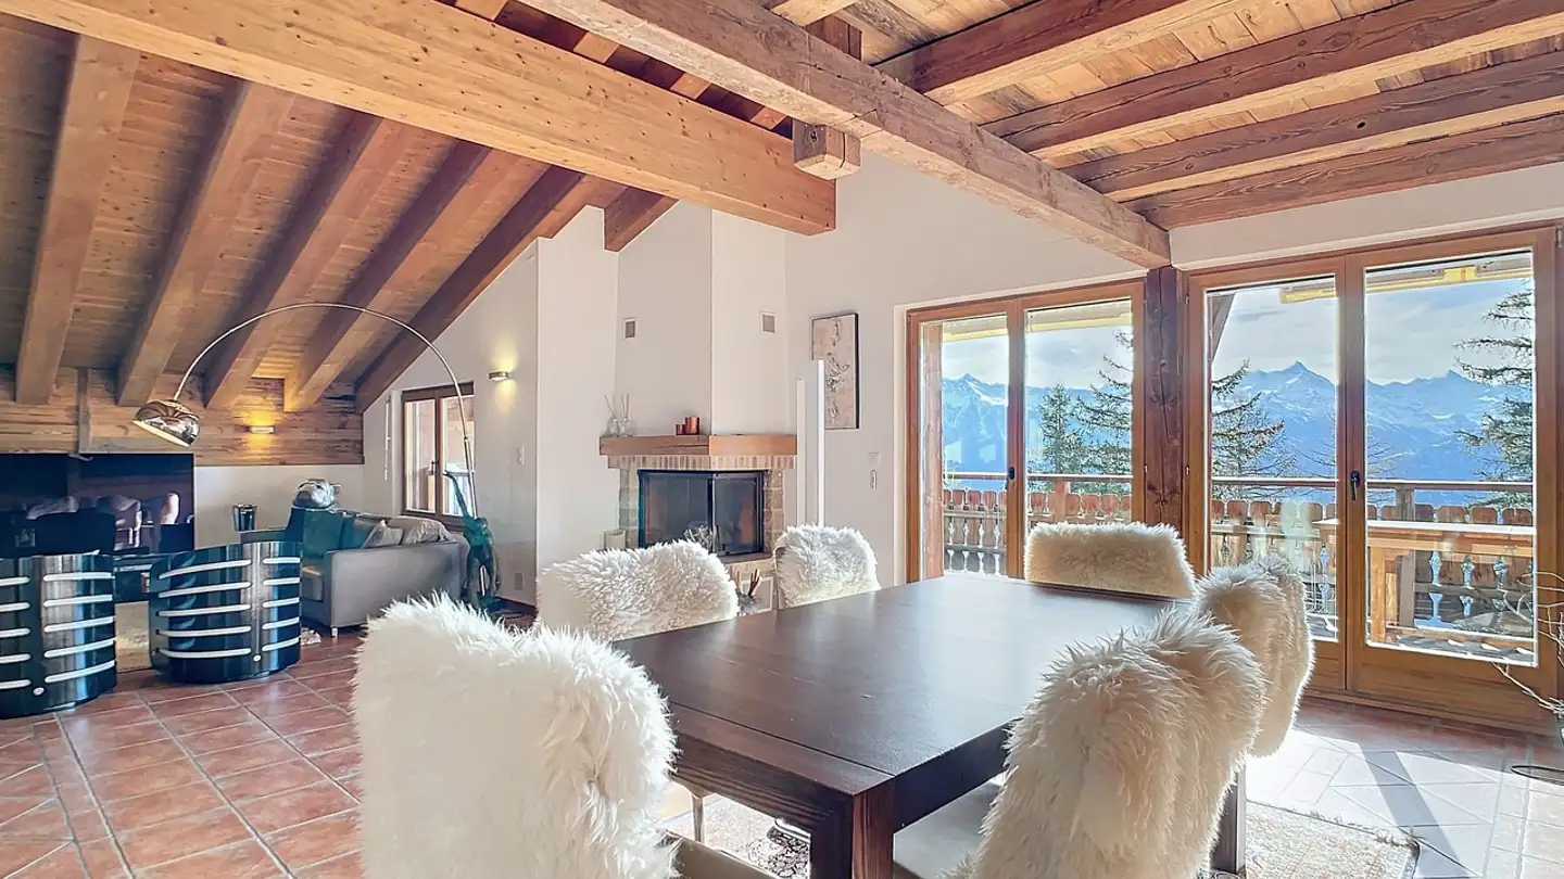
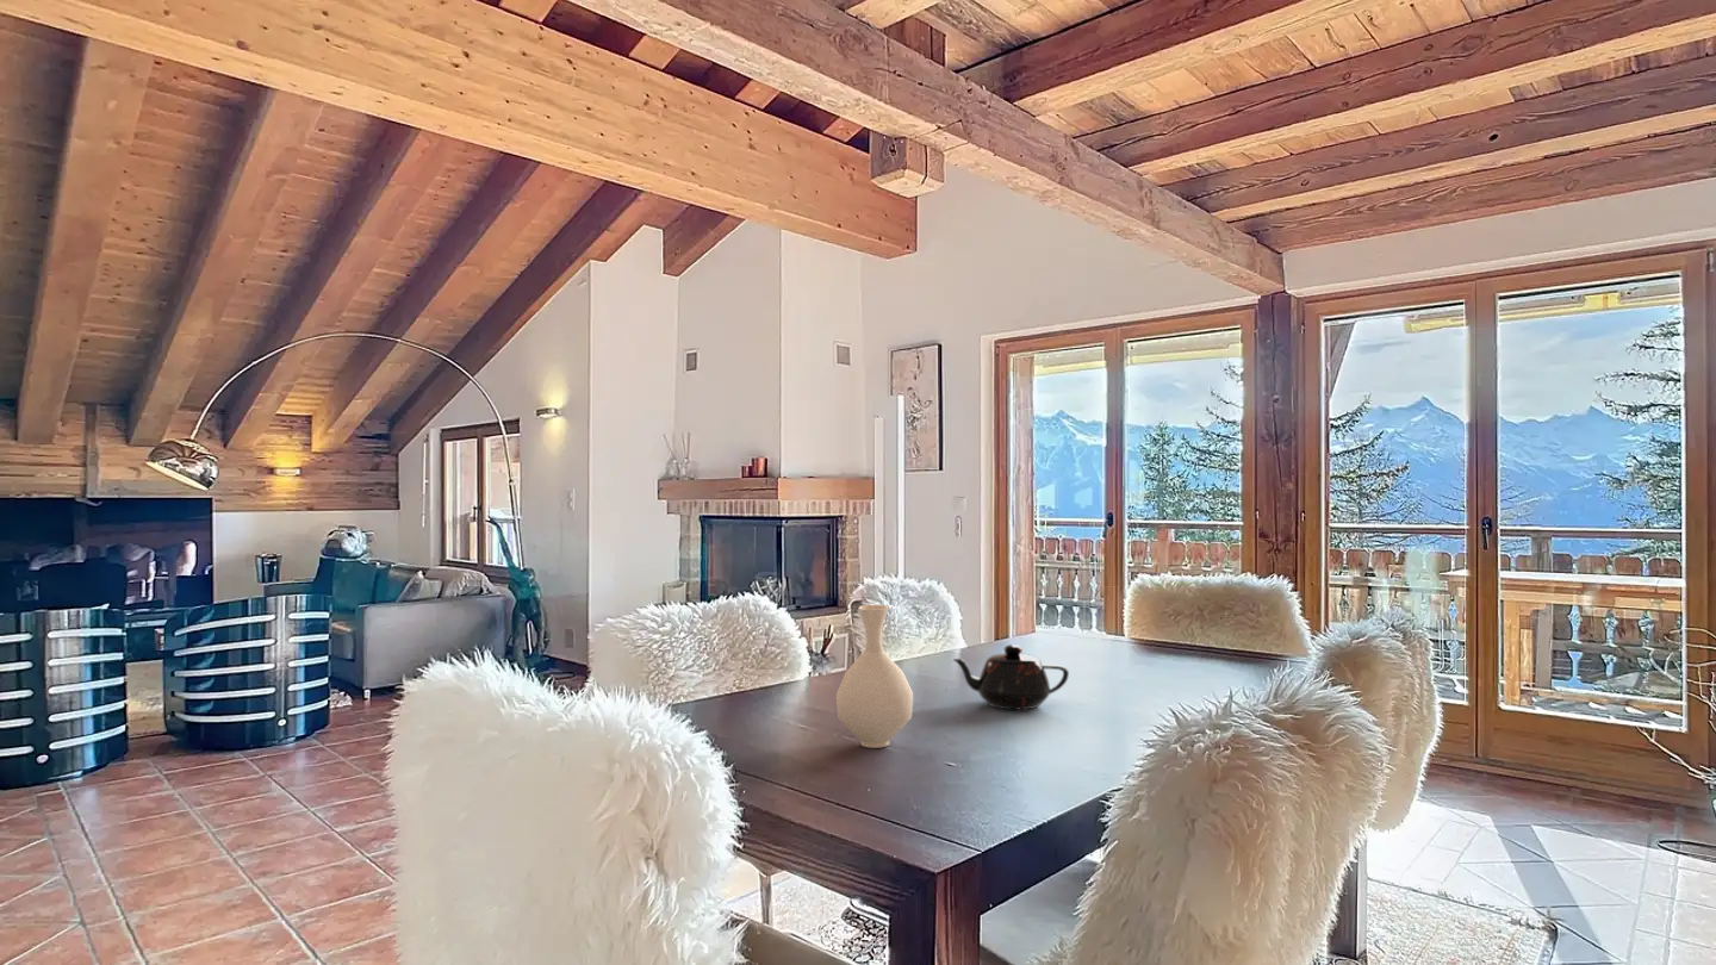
+ vase [835,604,914,749]
+ teapot [950,643,1070,711]
